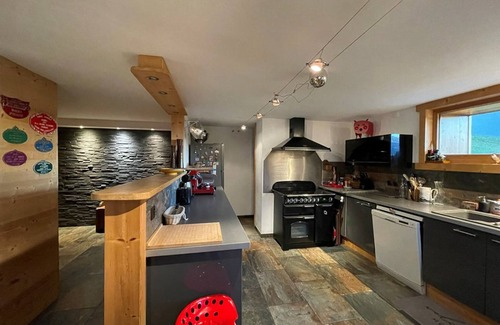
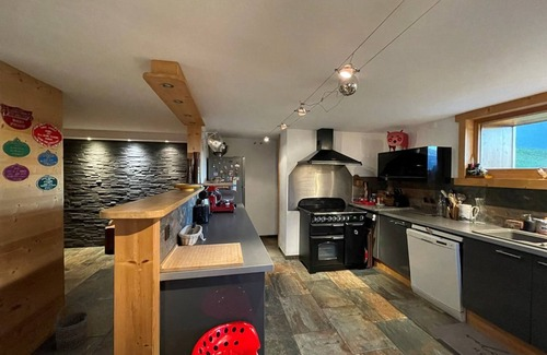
+ bucket [53,301,90,352]
